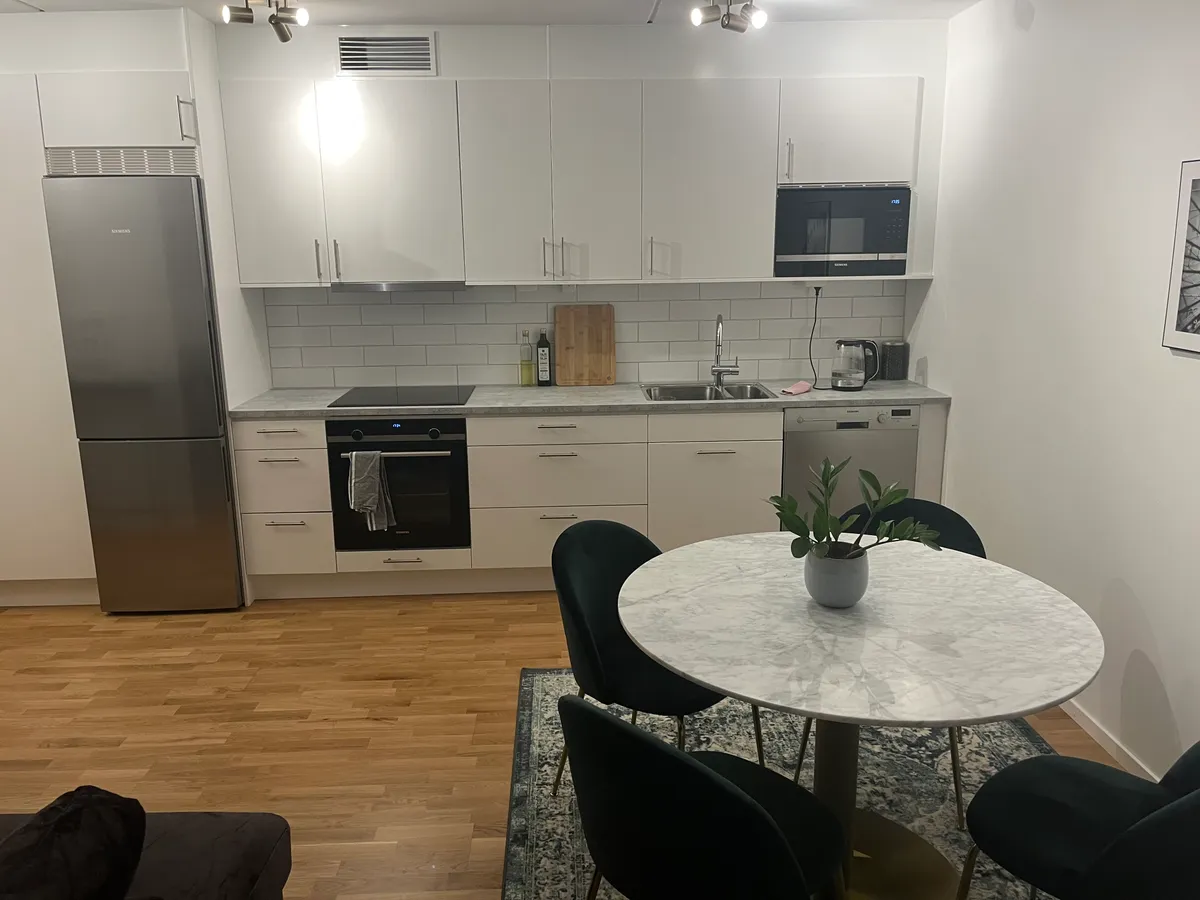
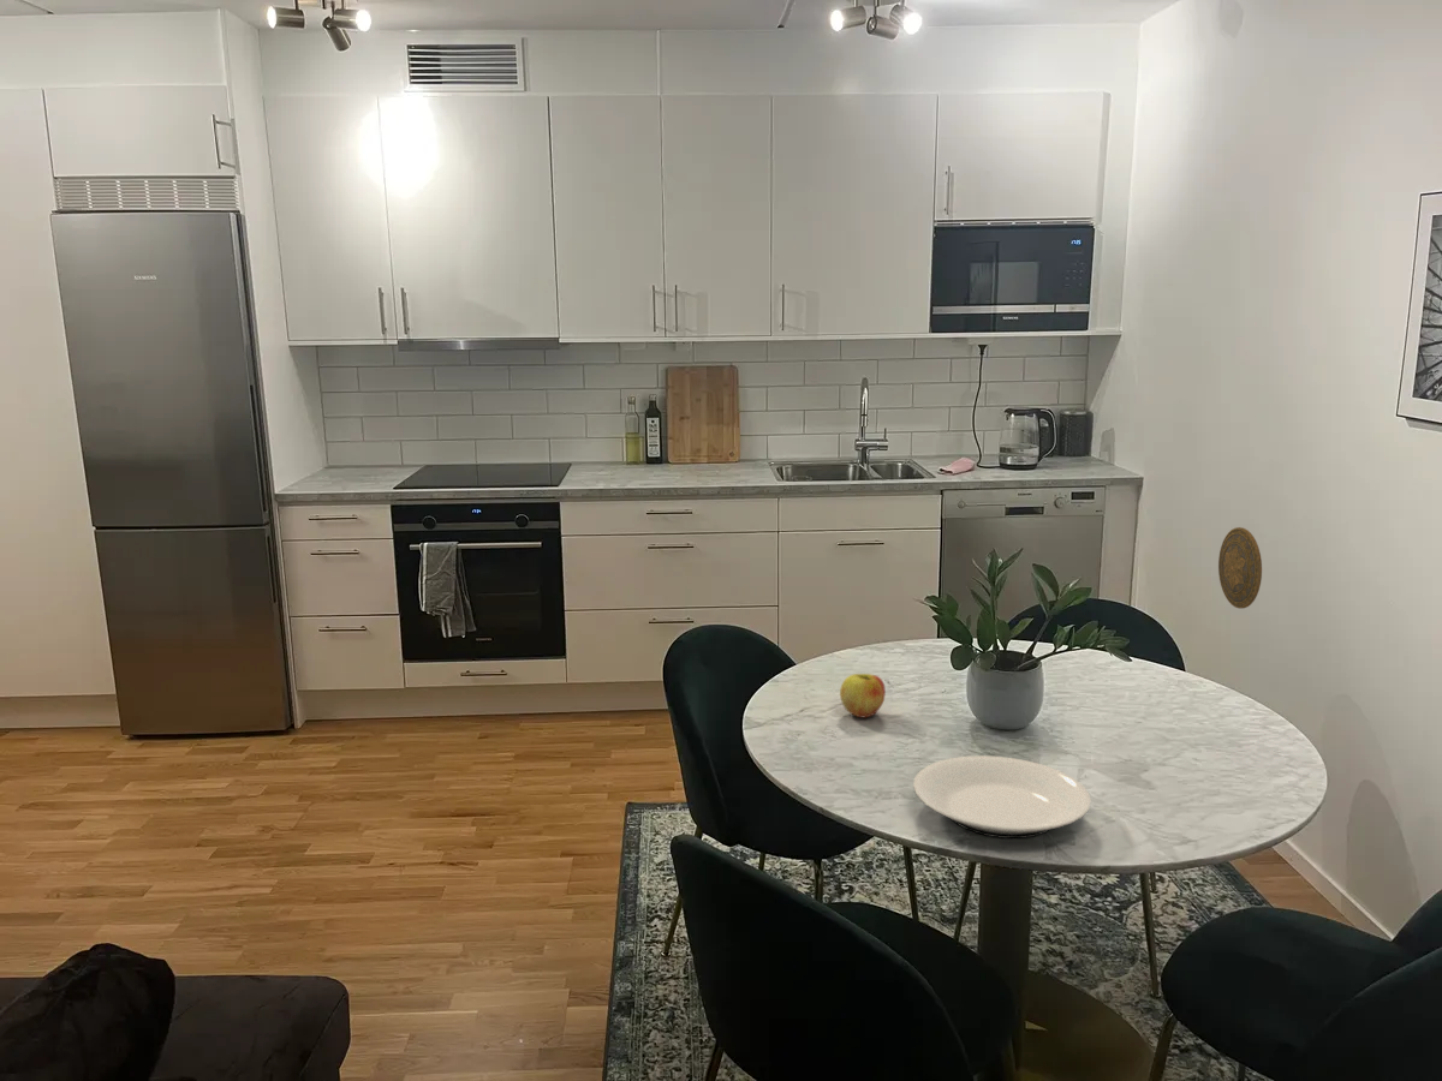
+ plate [912,754,1092,840]
+ apple [839,673,887,718]
+ decorative plate [1217,526,1263,610]
